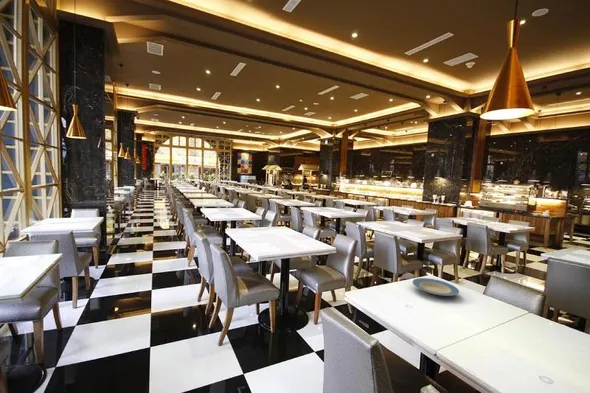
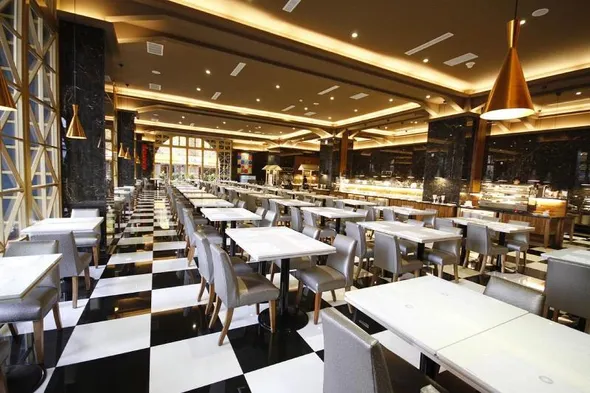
- plate [411,277,460,297]
